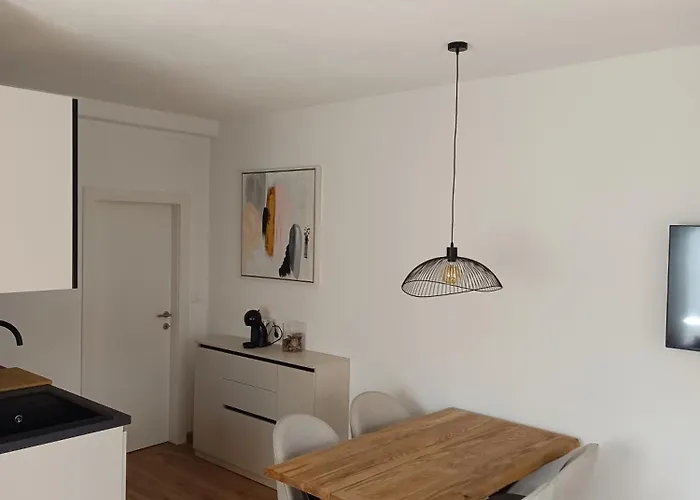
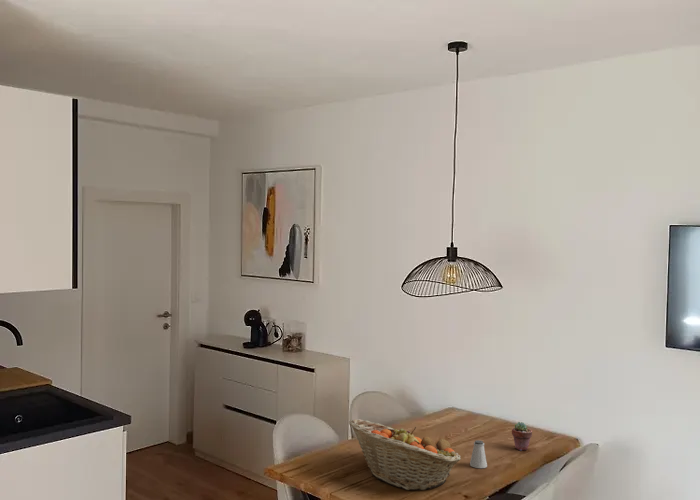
+ fruit basket [348,418,462,491]
+ potted succulent [511,421,533,451]
+ saltshaker [469,439,488,469]
